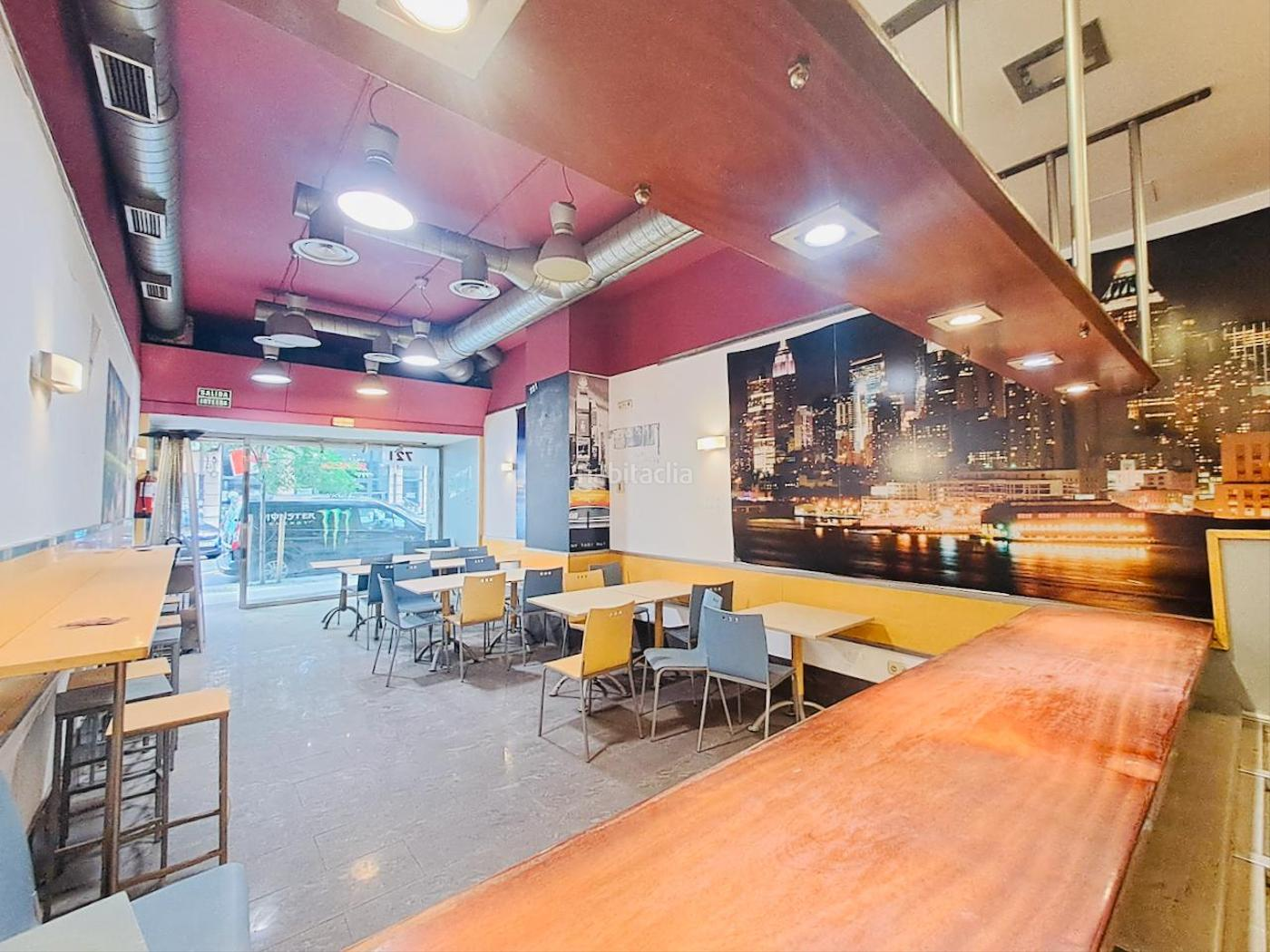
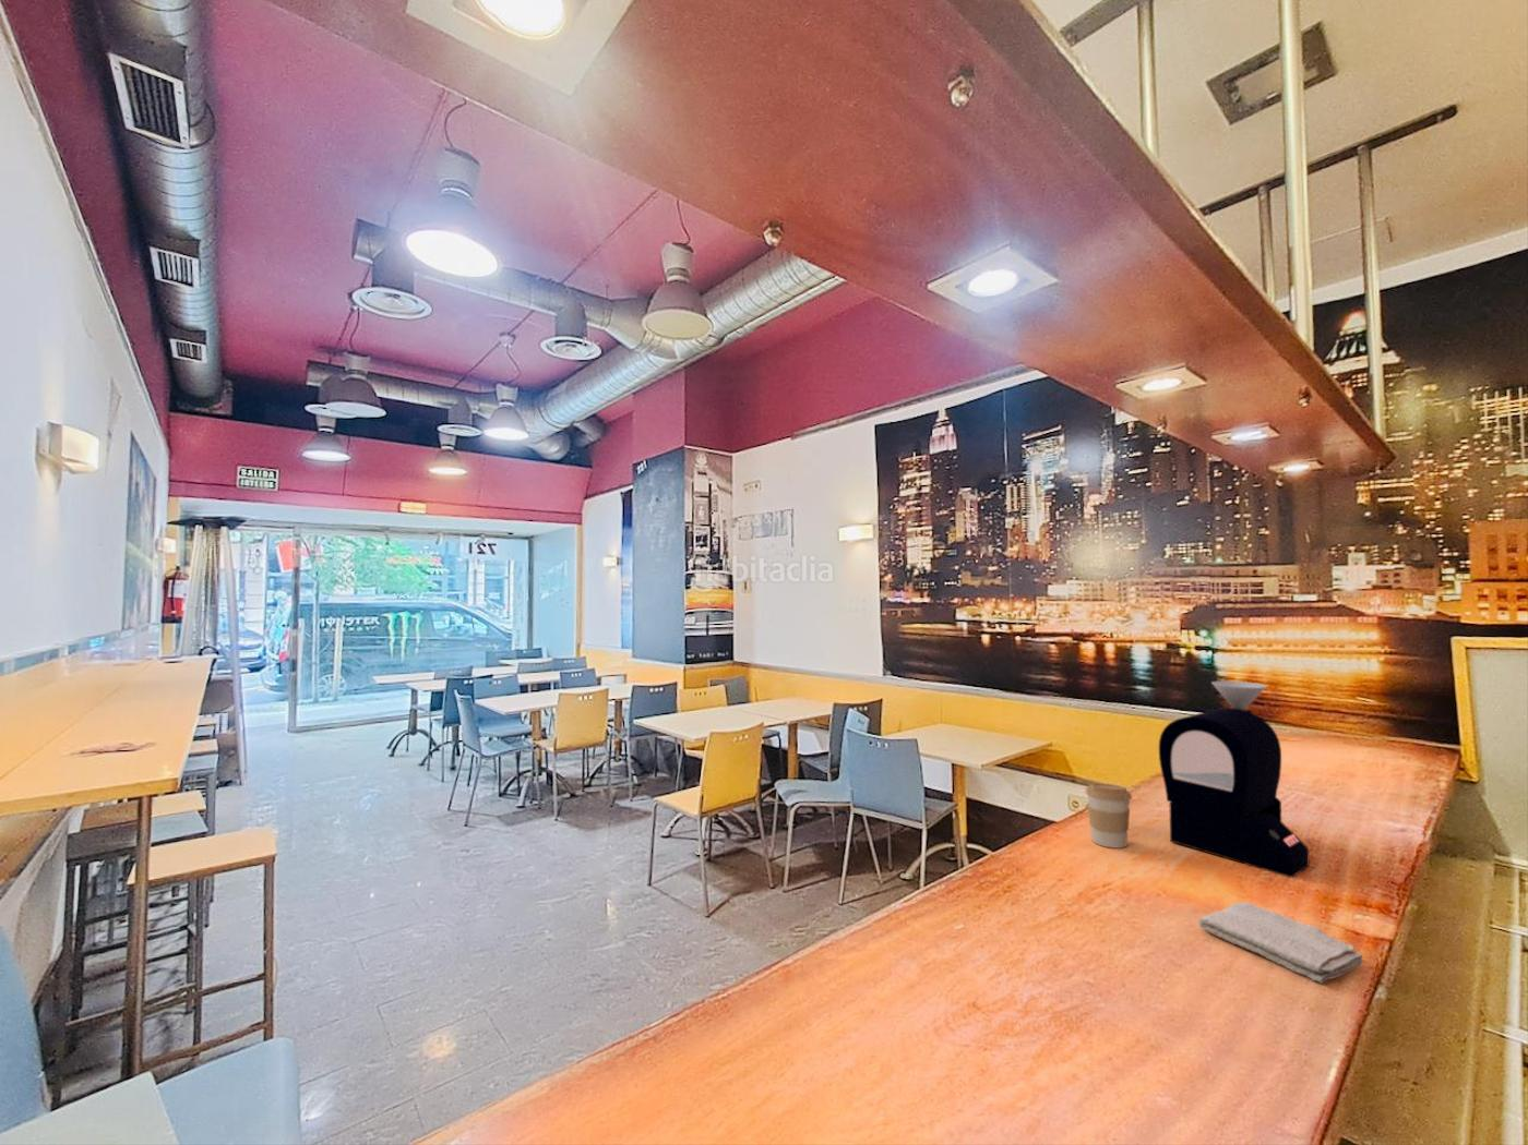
+ washcloth [1198,901,1364,985]
+ coffee cup [1084,783,1133,849]
+ coffee roaster [1157,681,1310,879]
